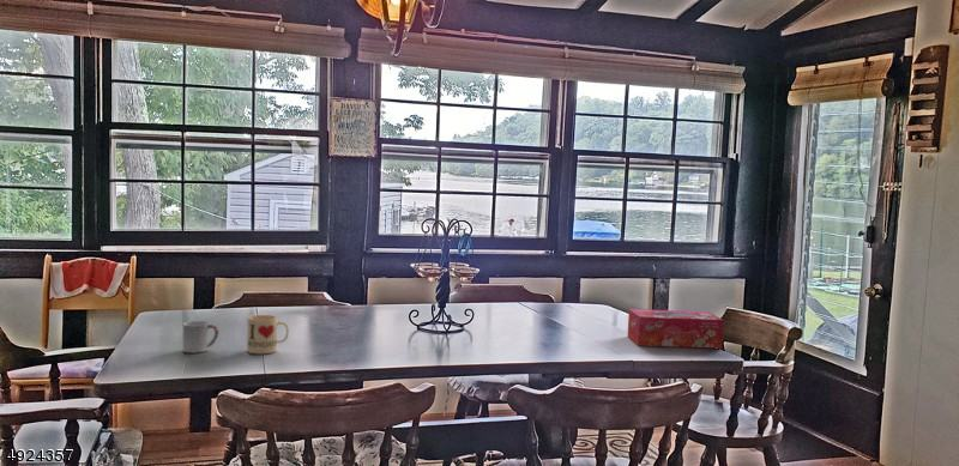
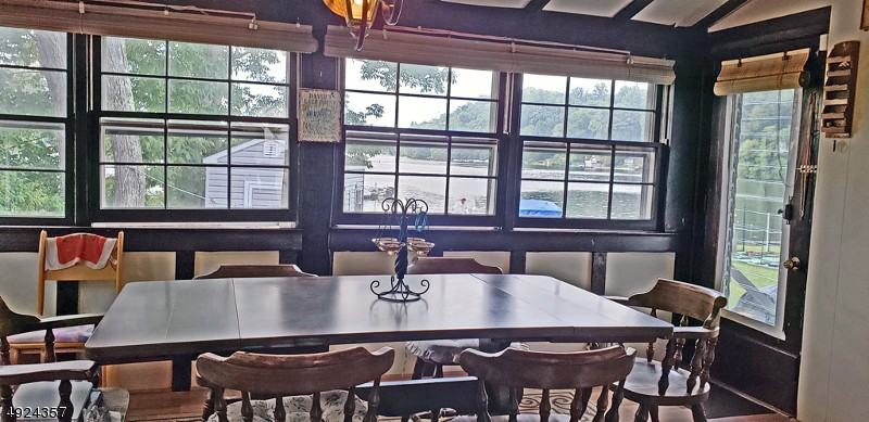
- mug [246,314,290,355]
- cup [182,320,219,353]
- tissue box [626,308,724,350]
